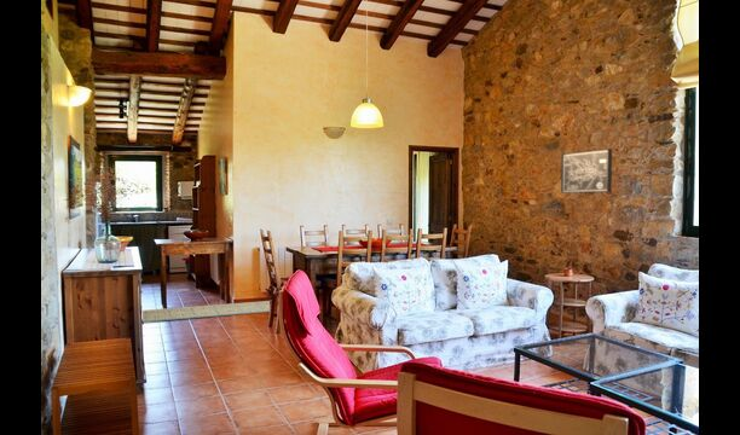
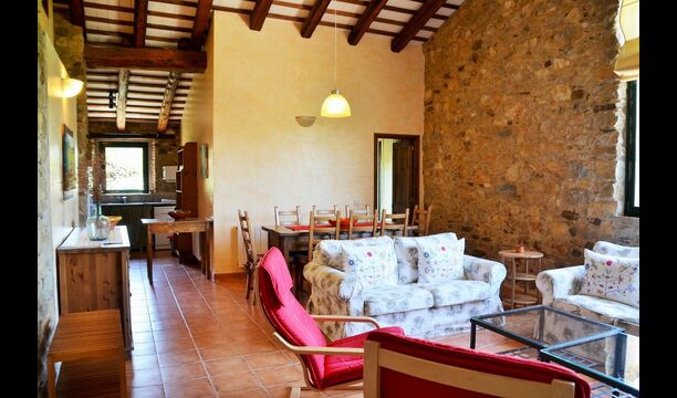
- wall art [560,147,613,195]
- rug [141,300,271,324]
